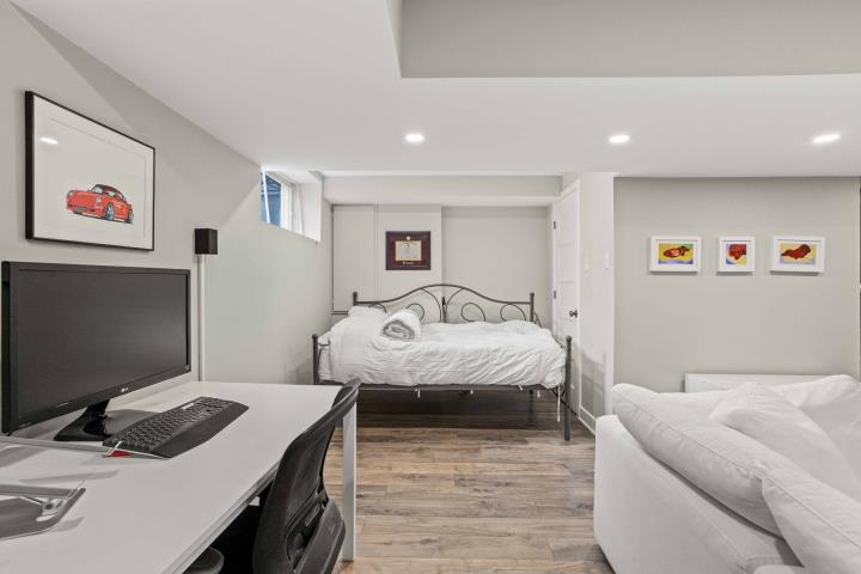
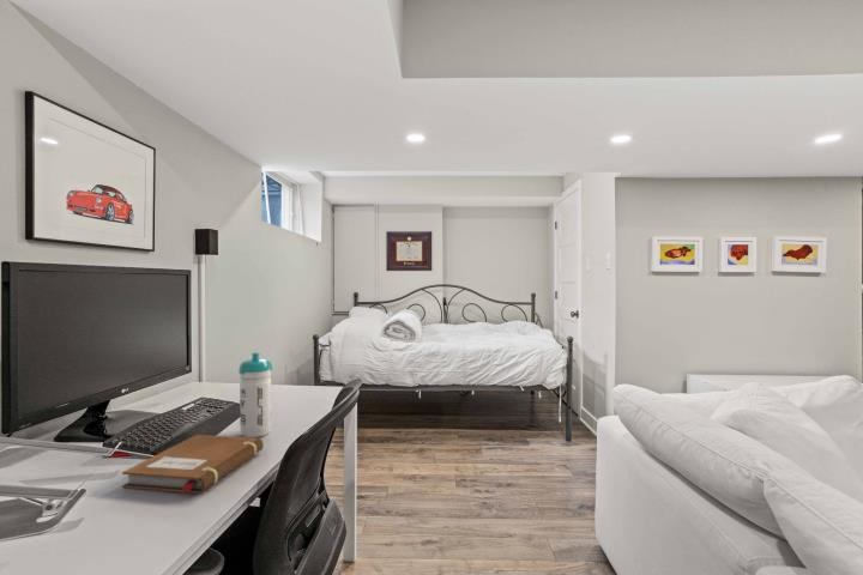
+ notebook [121,434,265,495]
+ water bottle [237,351,273,438]
